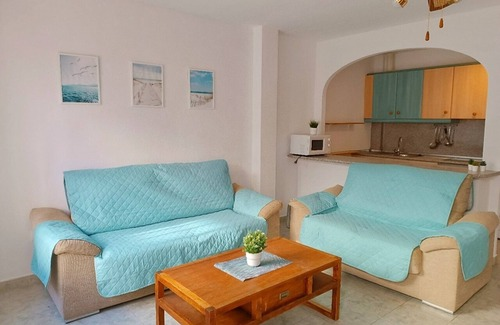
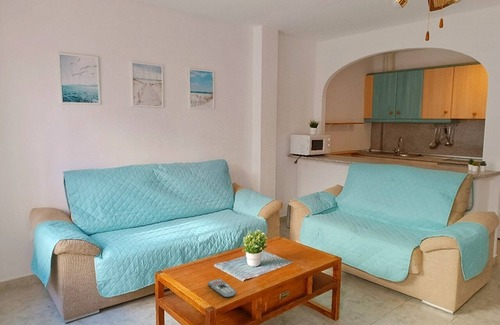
+ remote control [207,278,237,298]
